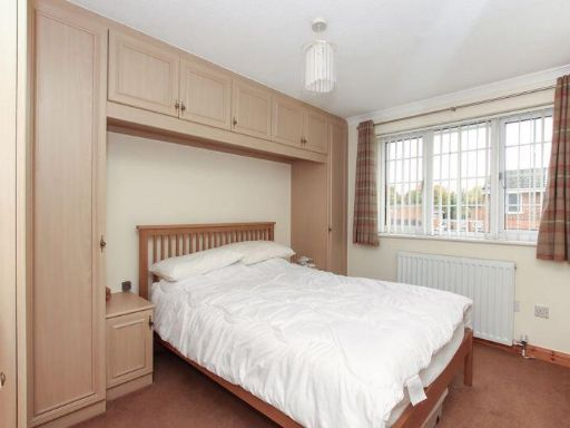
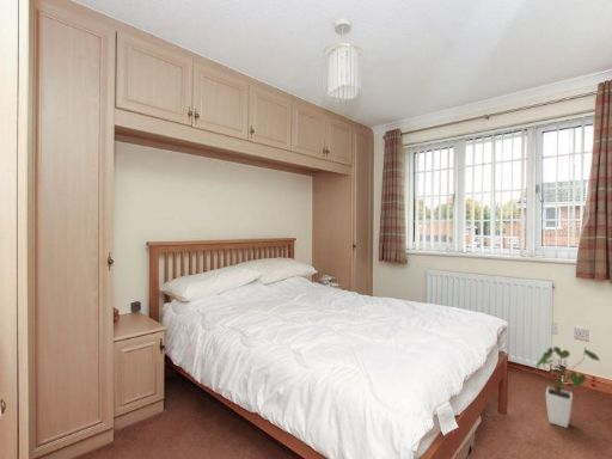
+ house plant [534,345,601,429]
